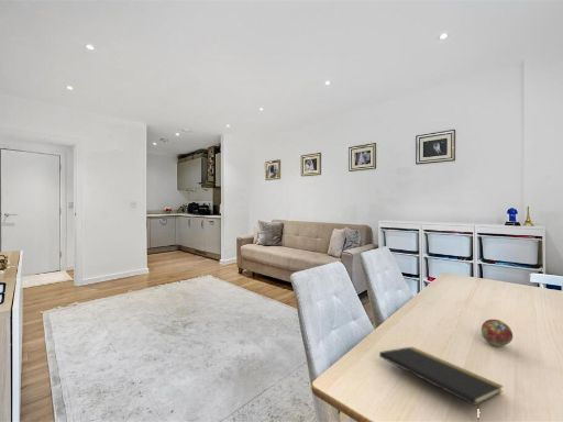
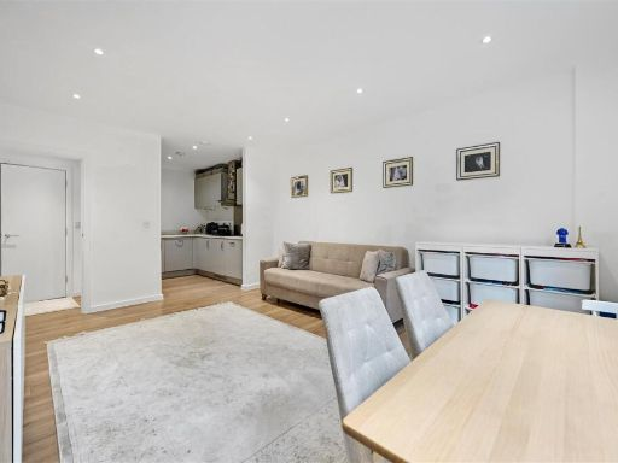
- fruit [481,319,514,347]
- notepad [378,346,505,422]
